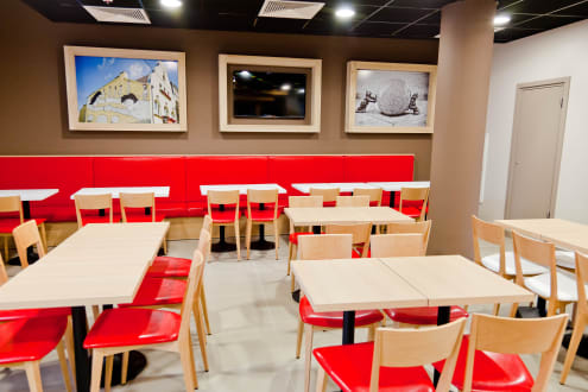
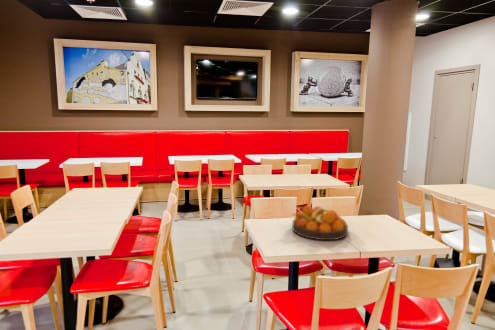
+ fruit bowl [291,205,349,241]
